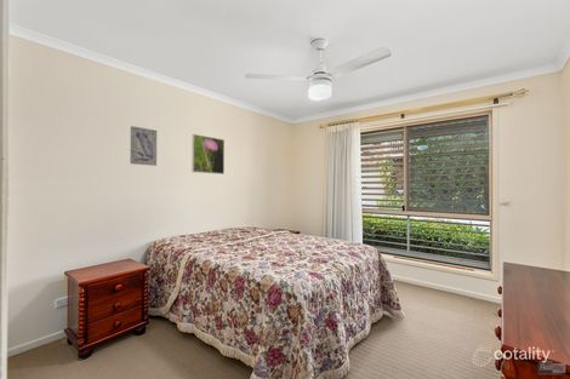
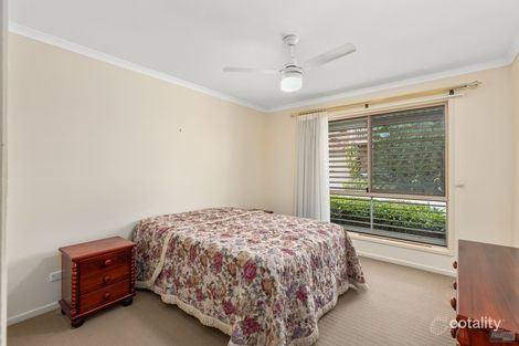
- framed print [190,133,226,176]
- wall art [129,125,158,167]
